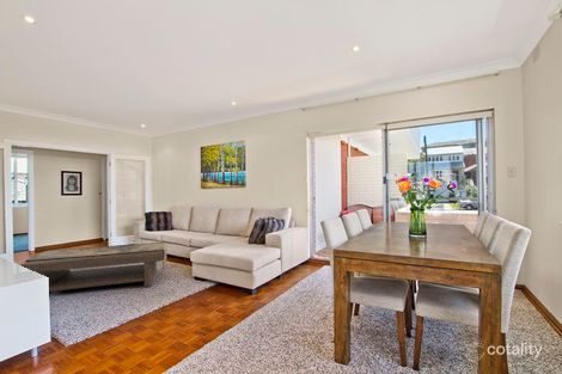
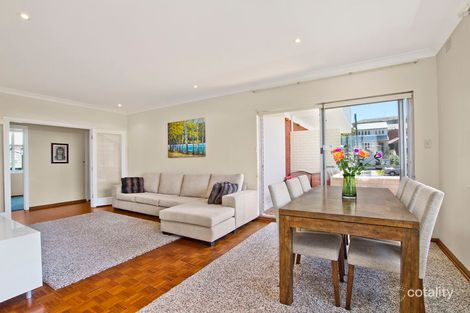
- coffee table [18,241,169,295]
